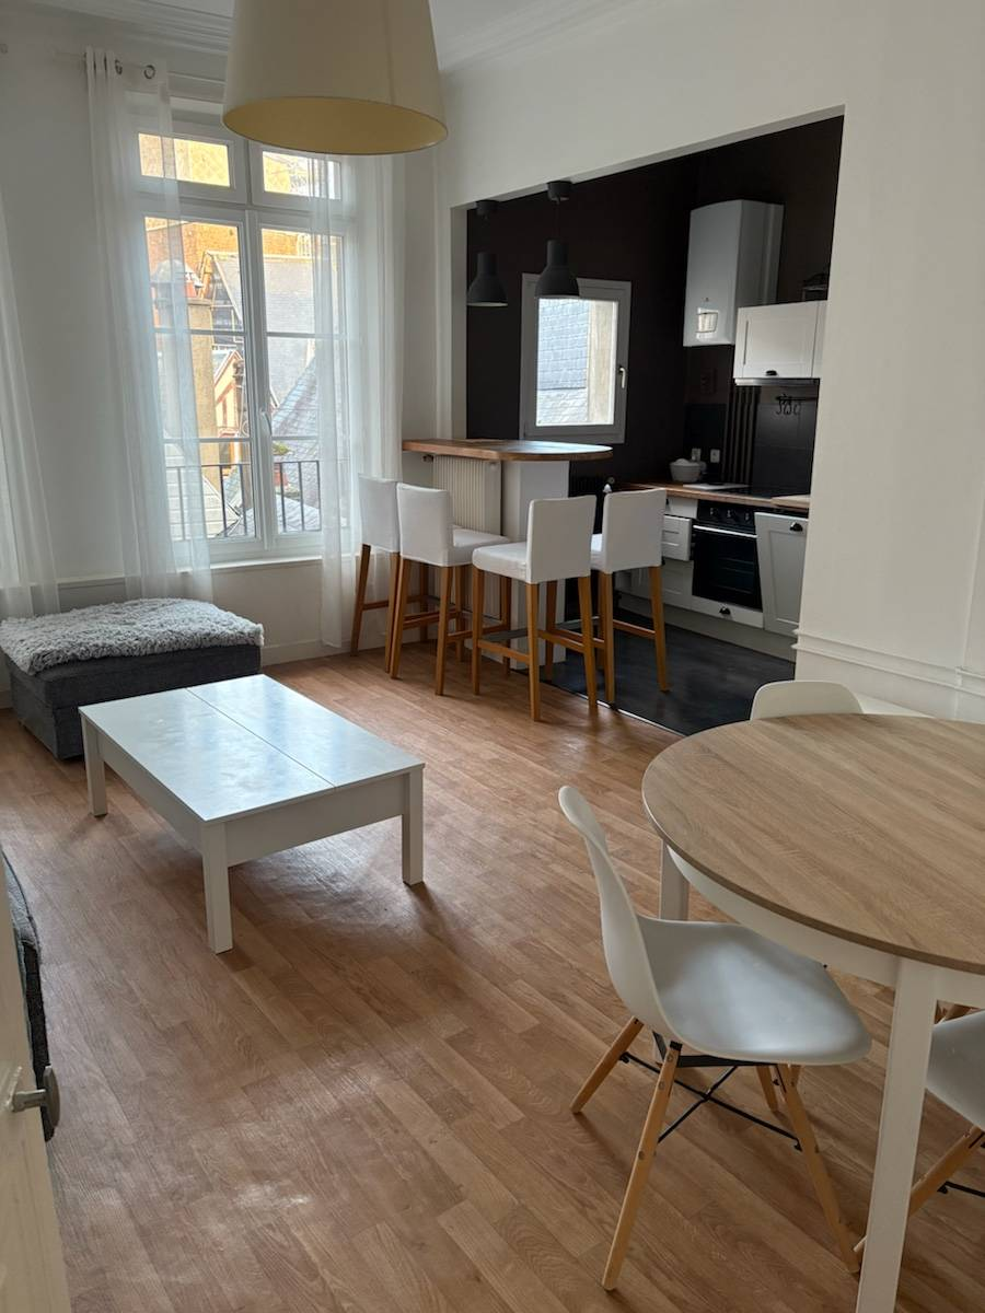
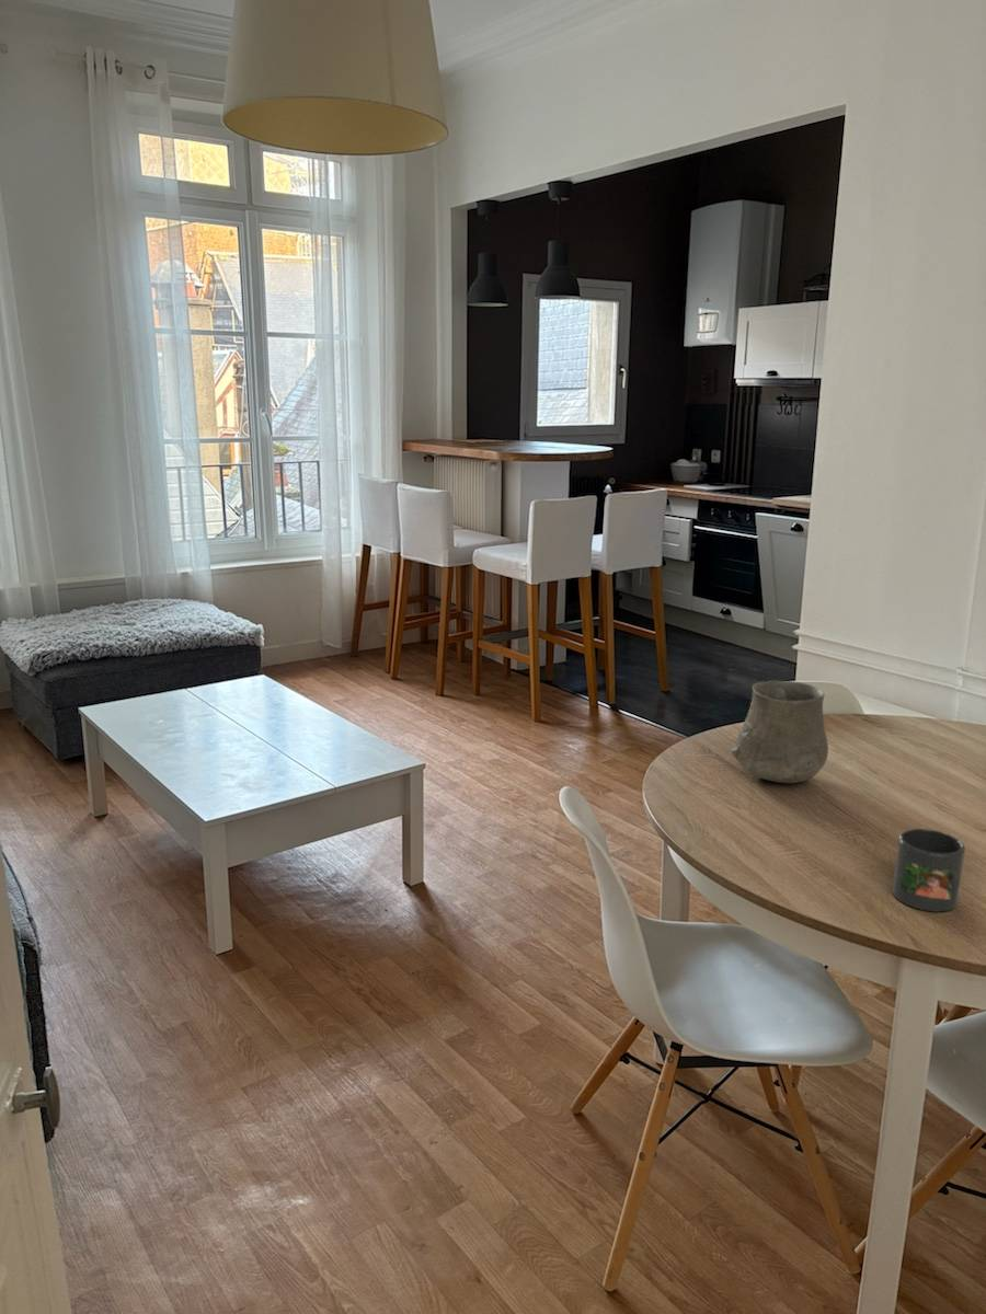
+ ceramic cup [730,680,829,784]
+ mug [891,828,966,913]
